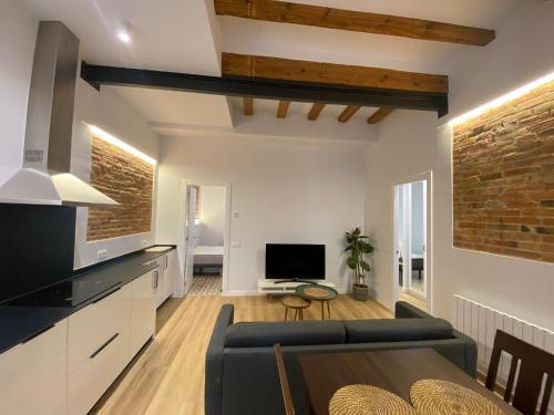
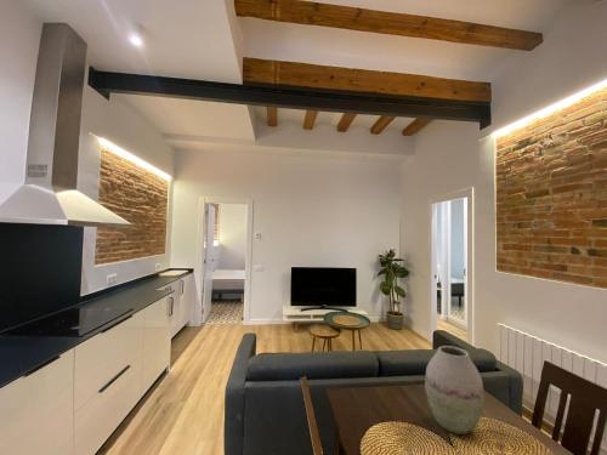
+ vase [424,345,486,436]
